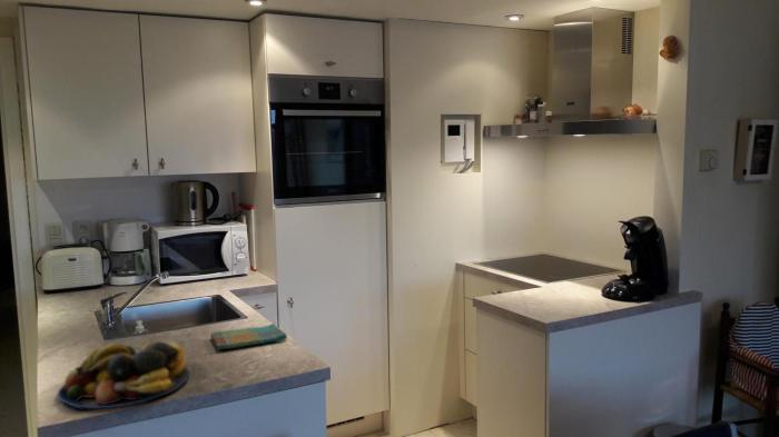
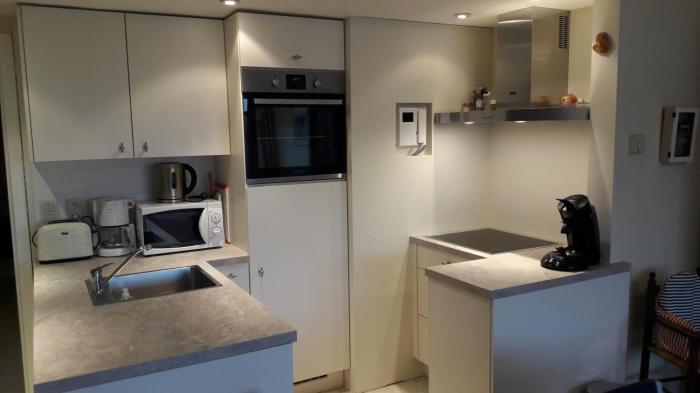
- dish towel [209,322,288,351]
- fruit bowl [57,340,190,410]
